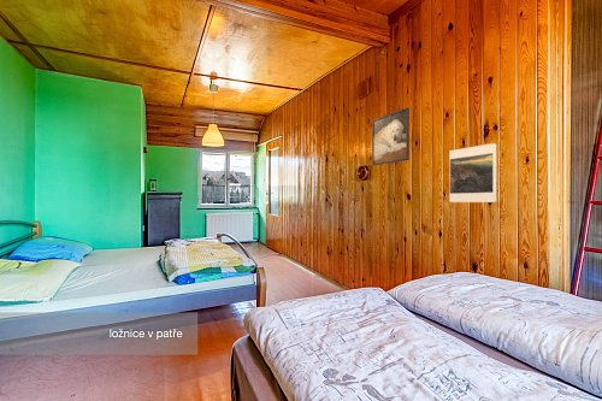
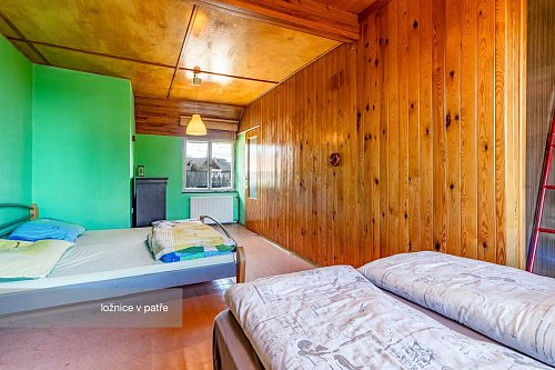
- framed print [371,106,411,167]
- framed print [448,142,497,204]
